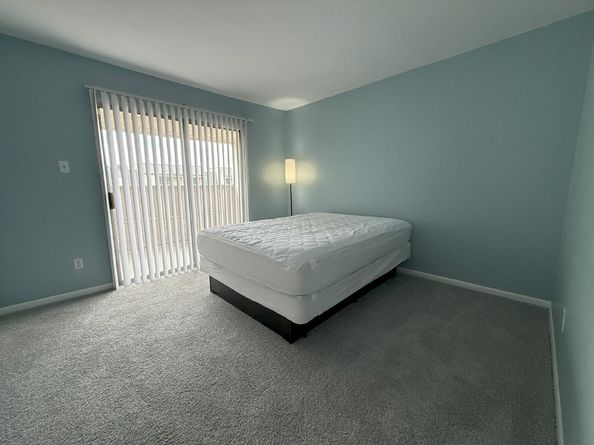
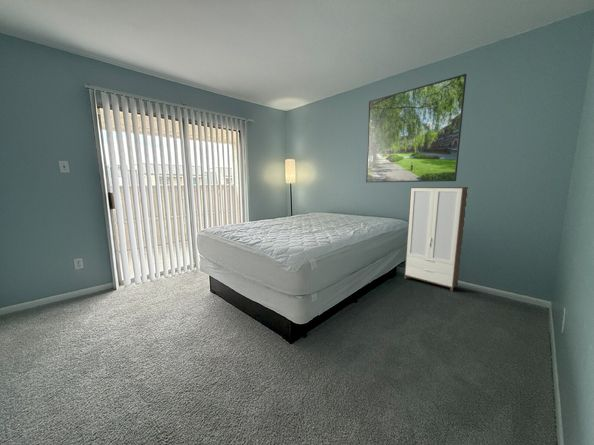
+ cabinet [404,186,469,293]
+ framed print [365,73,467,184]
